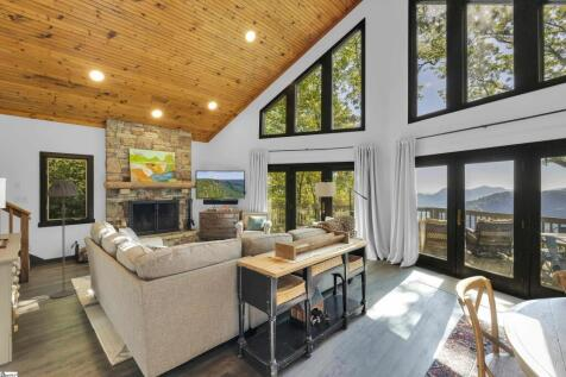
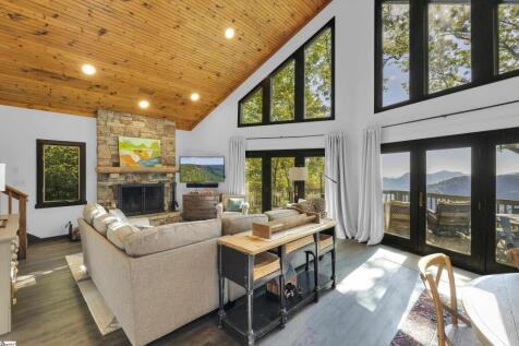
- floor lamp [45,178,81,300]
